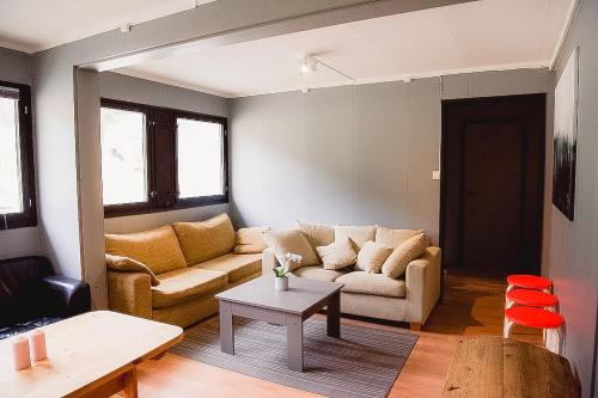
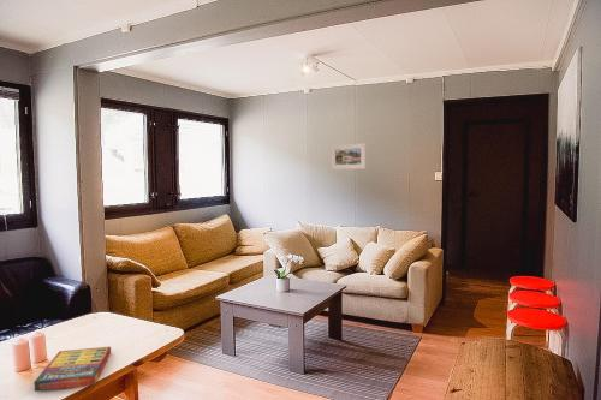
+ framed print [331,142,367,171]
+ game compilation box [34,346,112,393]
